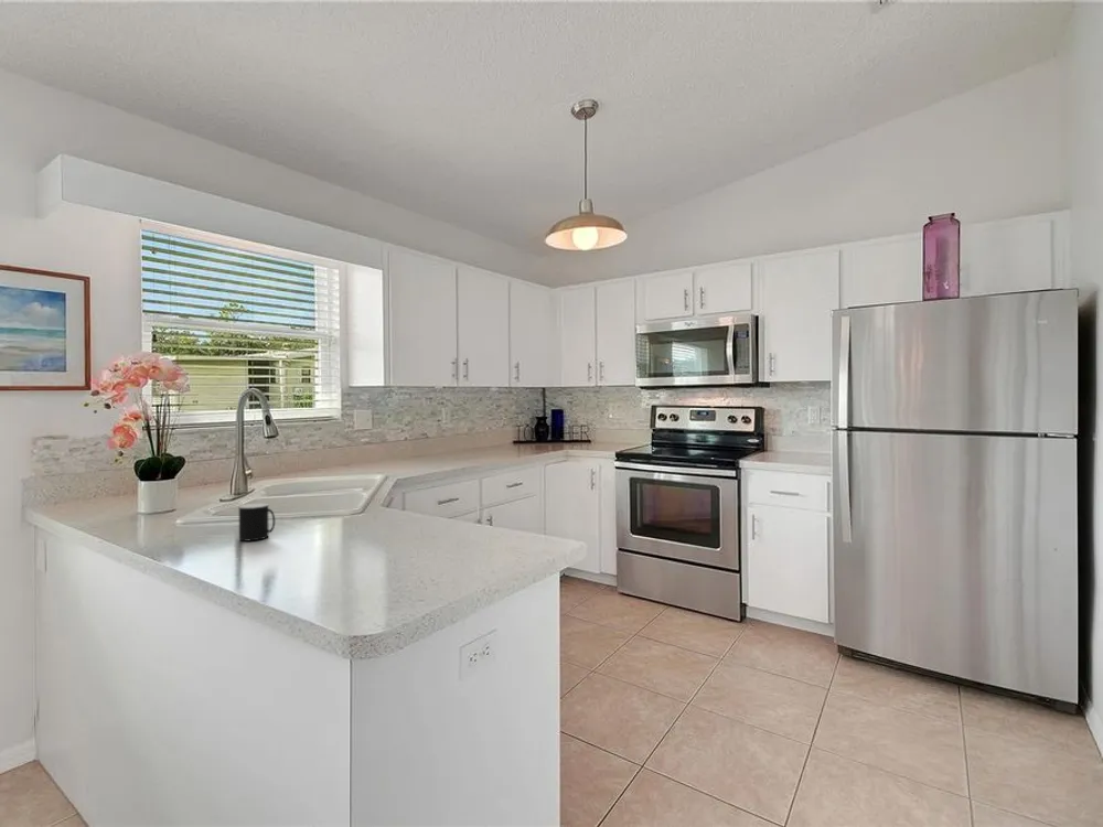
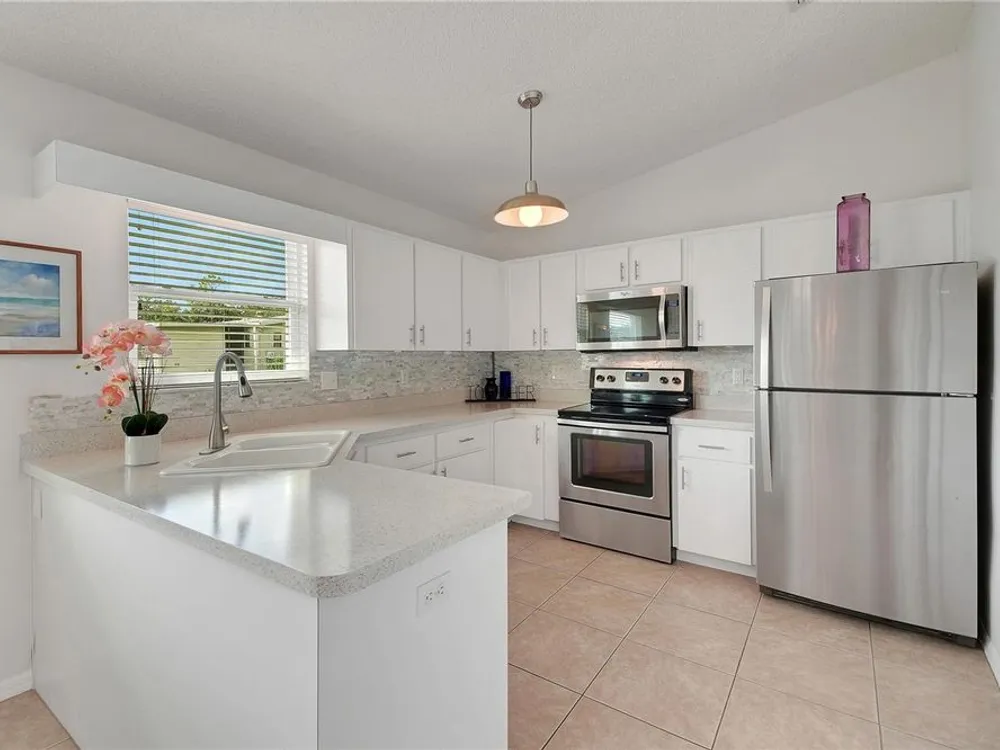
- cup [238,503,276,543]
